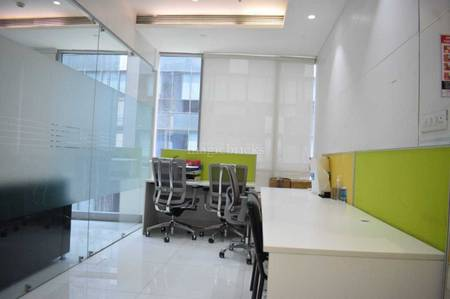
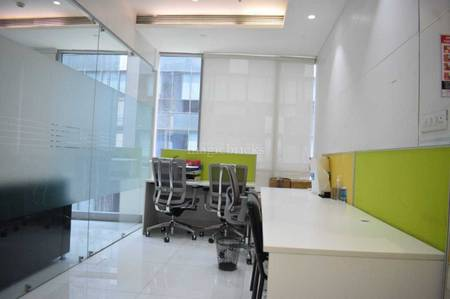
+ wastebasket [215,236,243,272]
